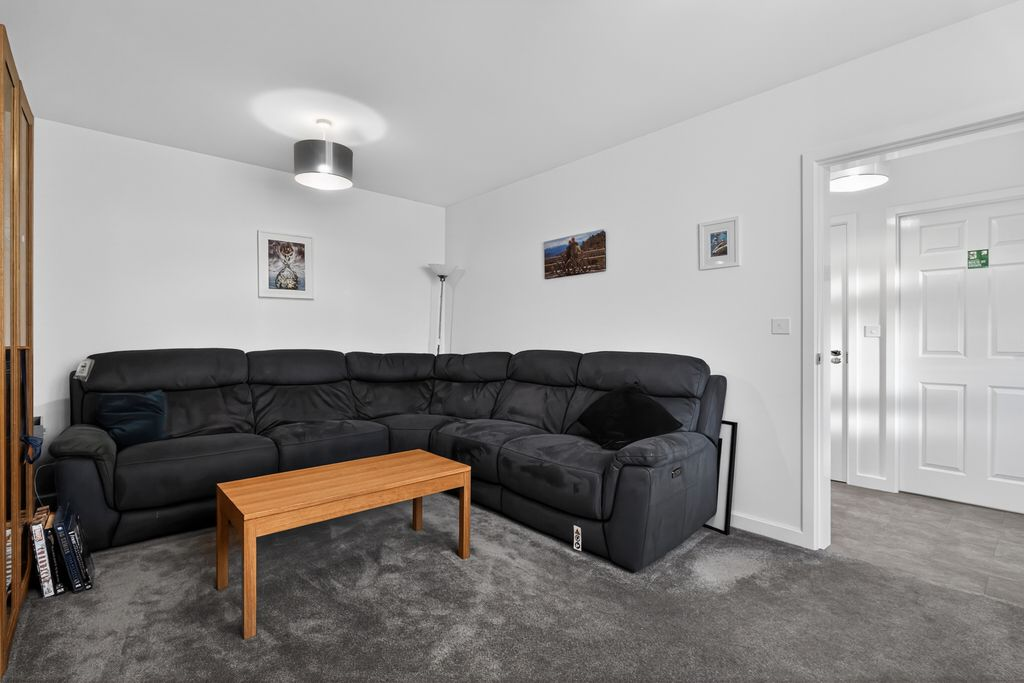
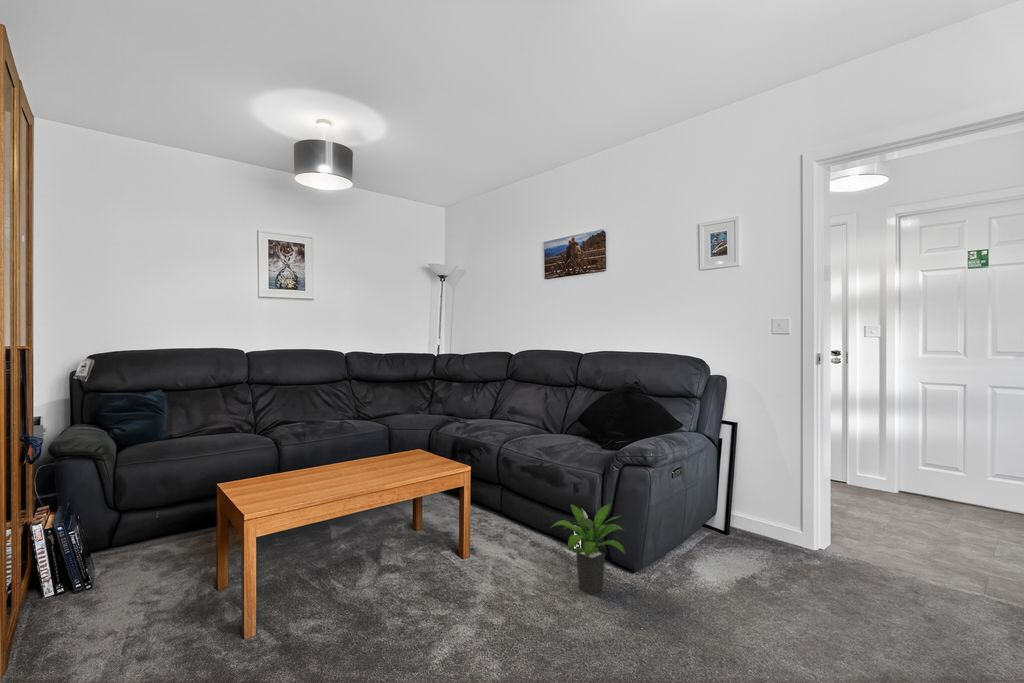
+ potted plant [550,503,627,596]
